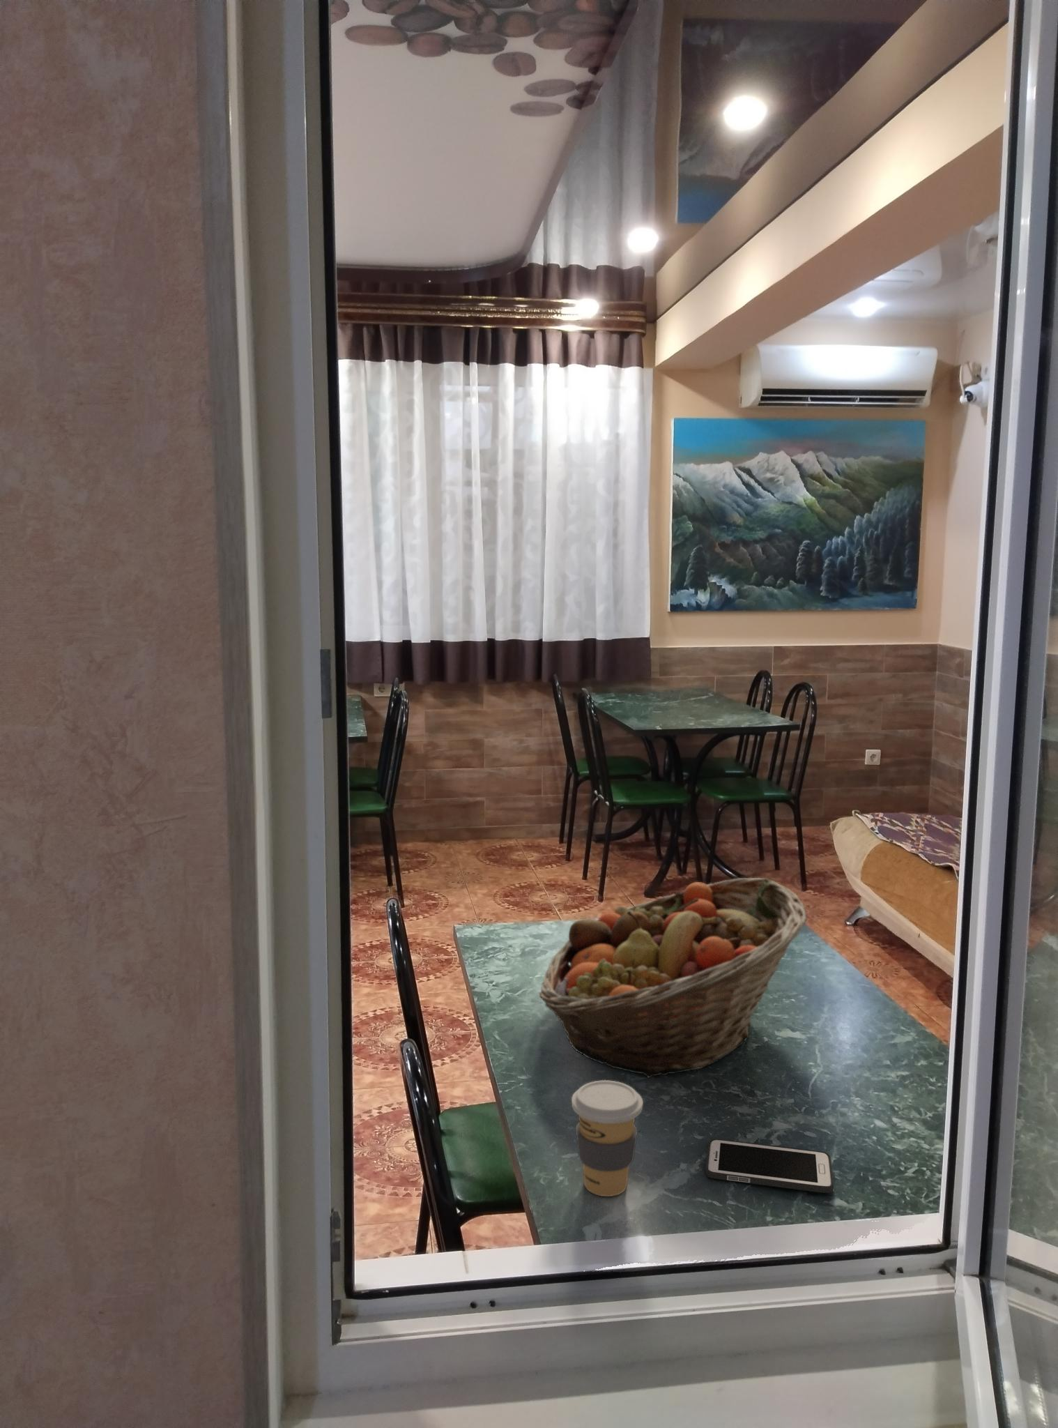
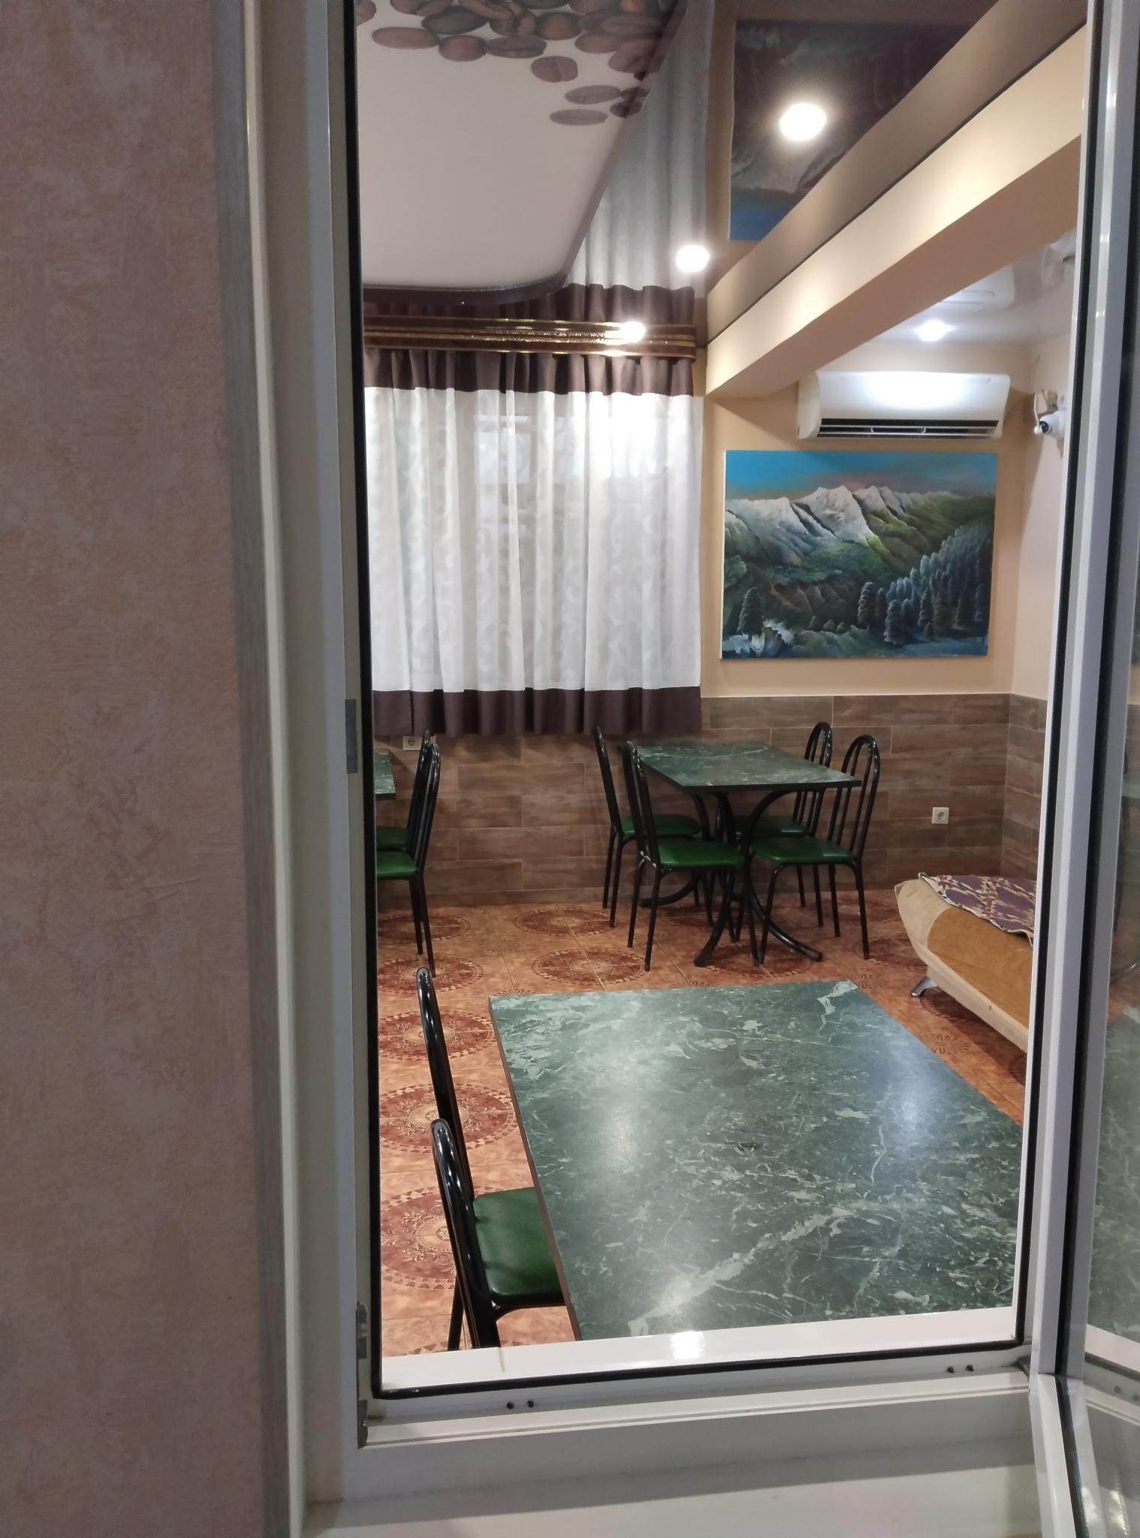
- cell phone [705,1138,835,1194]
- fruit basket [538,877,808,1078]
- coffee cup [571,1079,643,1197]
